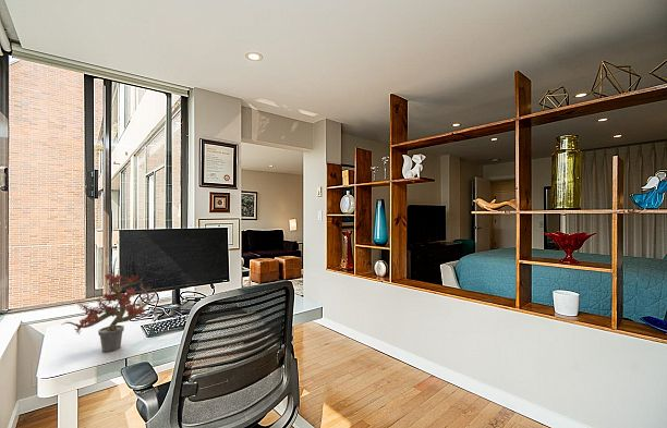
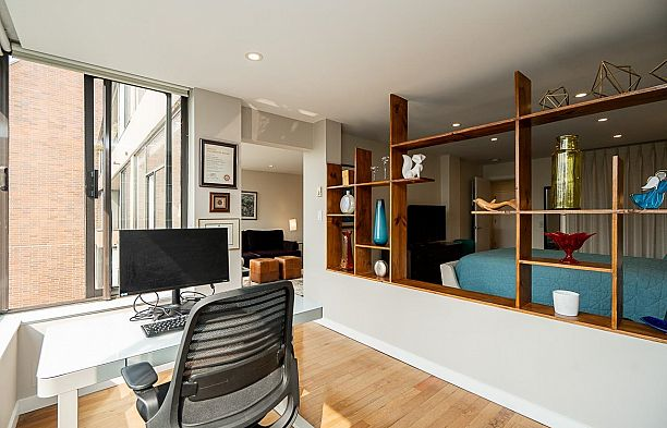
- potted plant [61,257,159,353]
